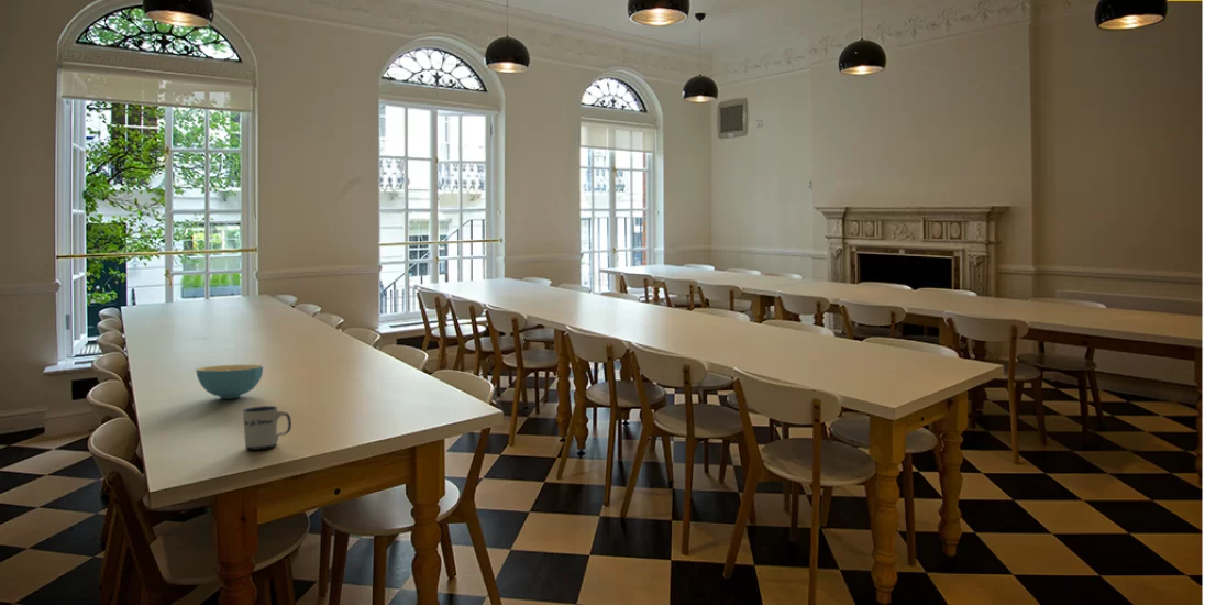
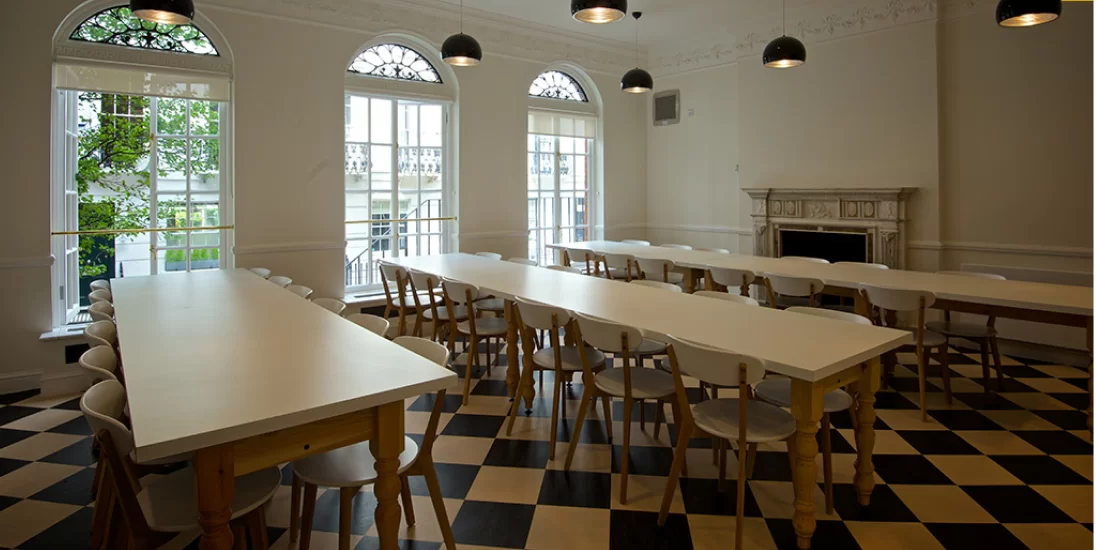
- mug [242,405,292,451]
- cereal bowl [195,364,264,399]
